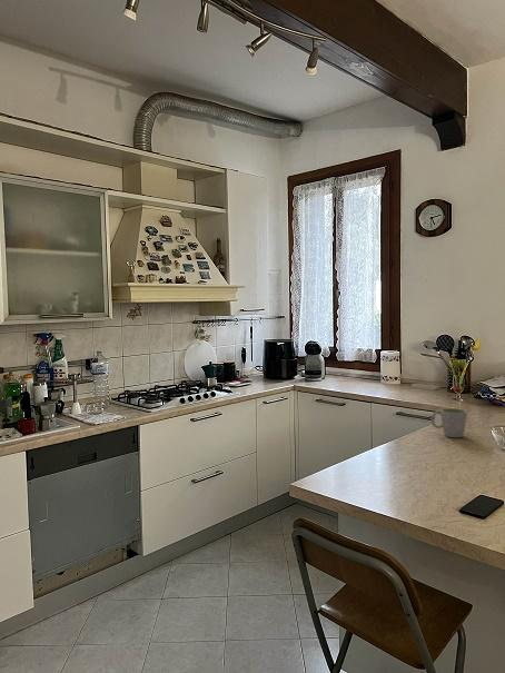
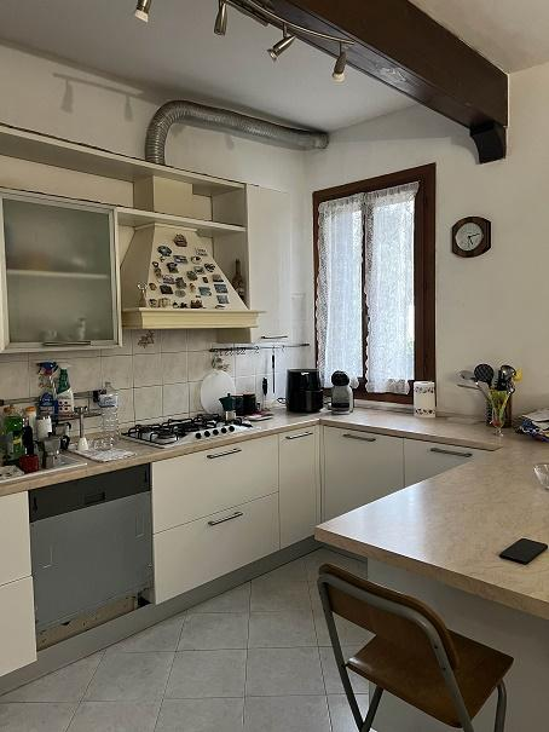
- mug [430,407,468,438]
